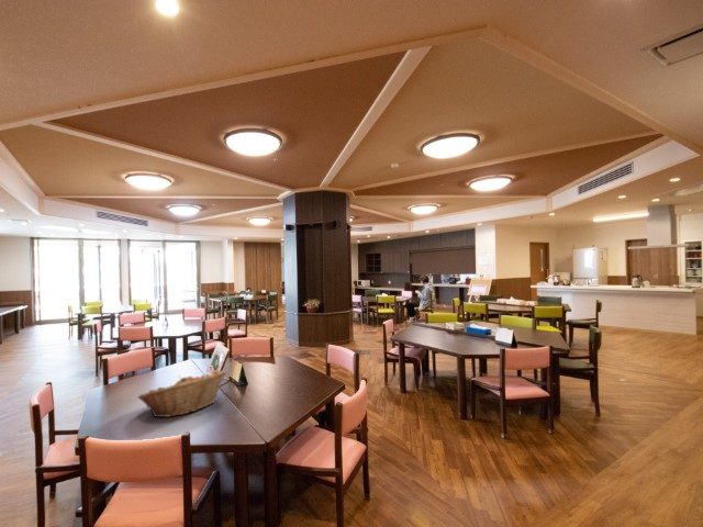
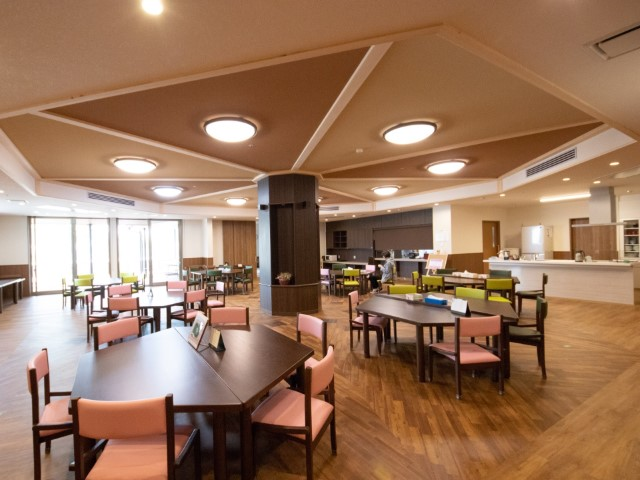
- fruit basket [137,369,228,418]
